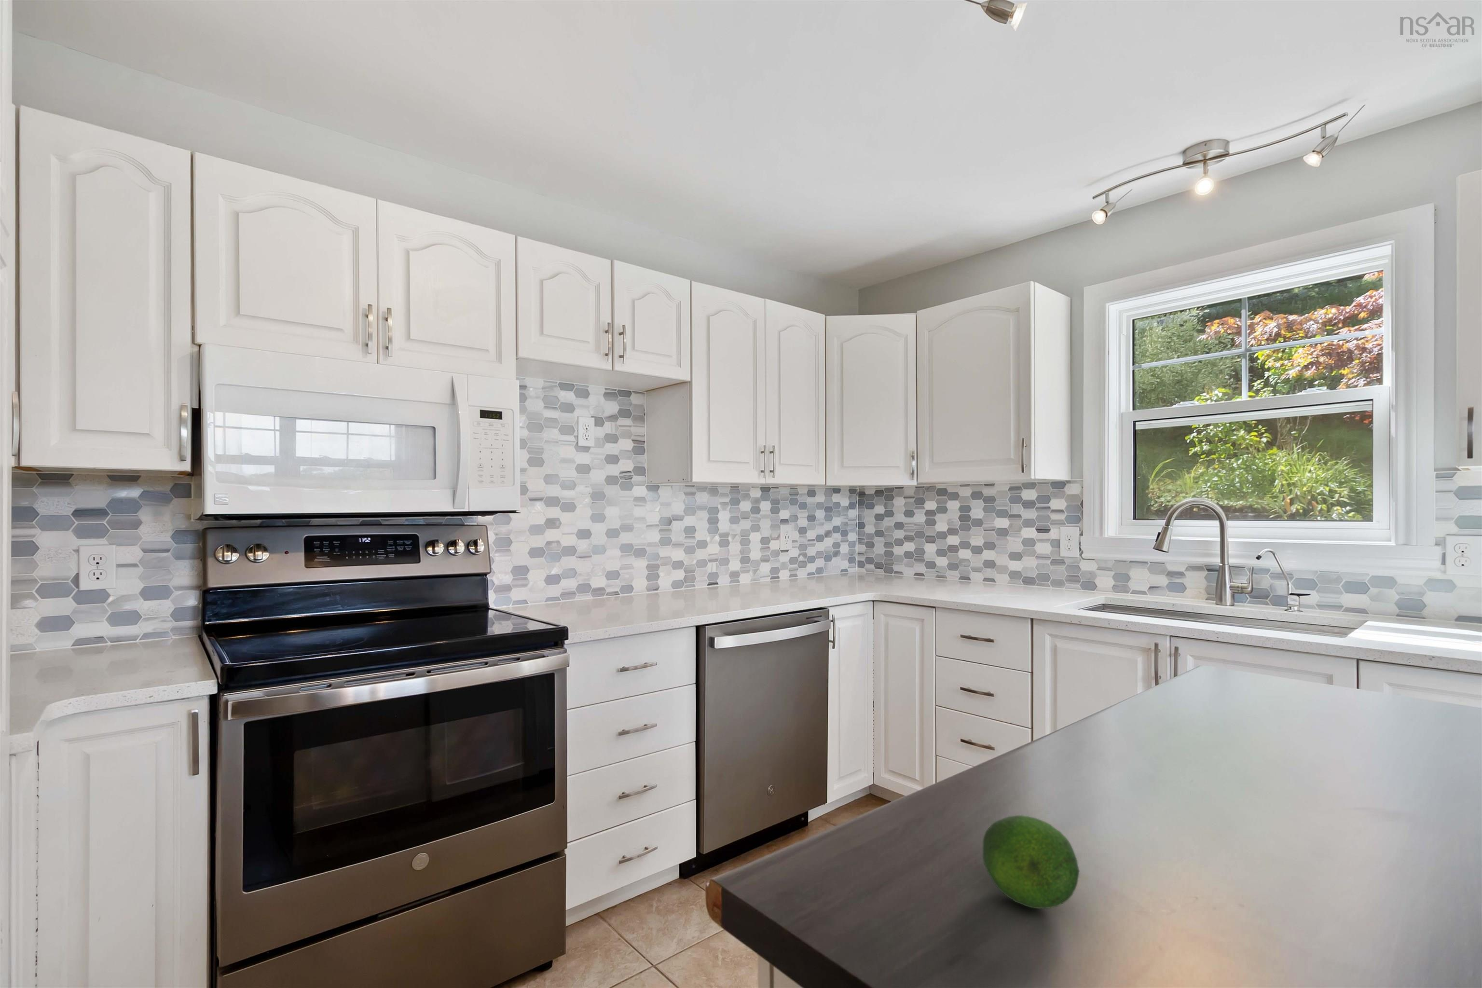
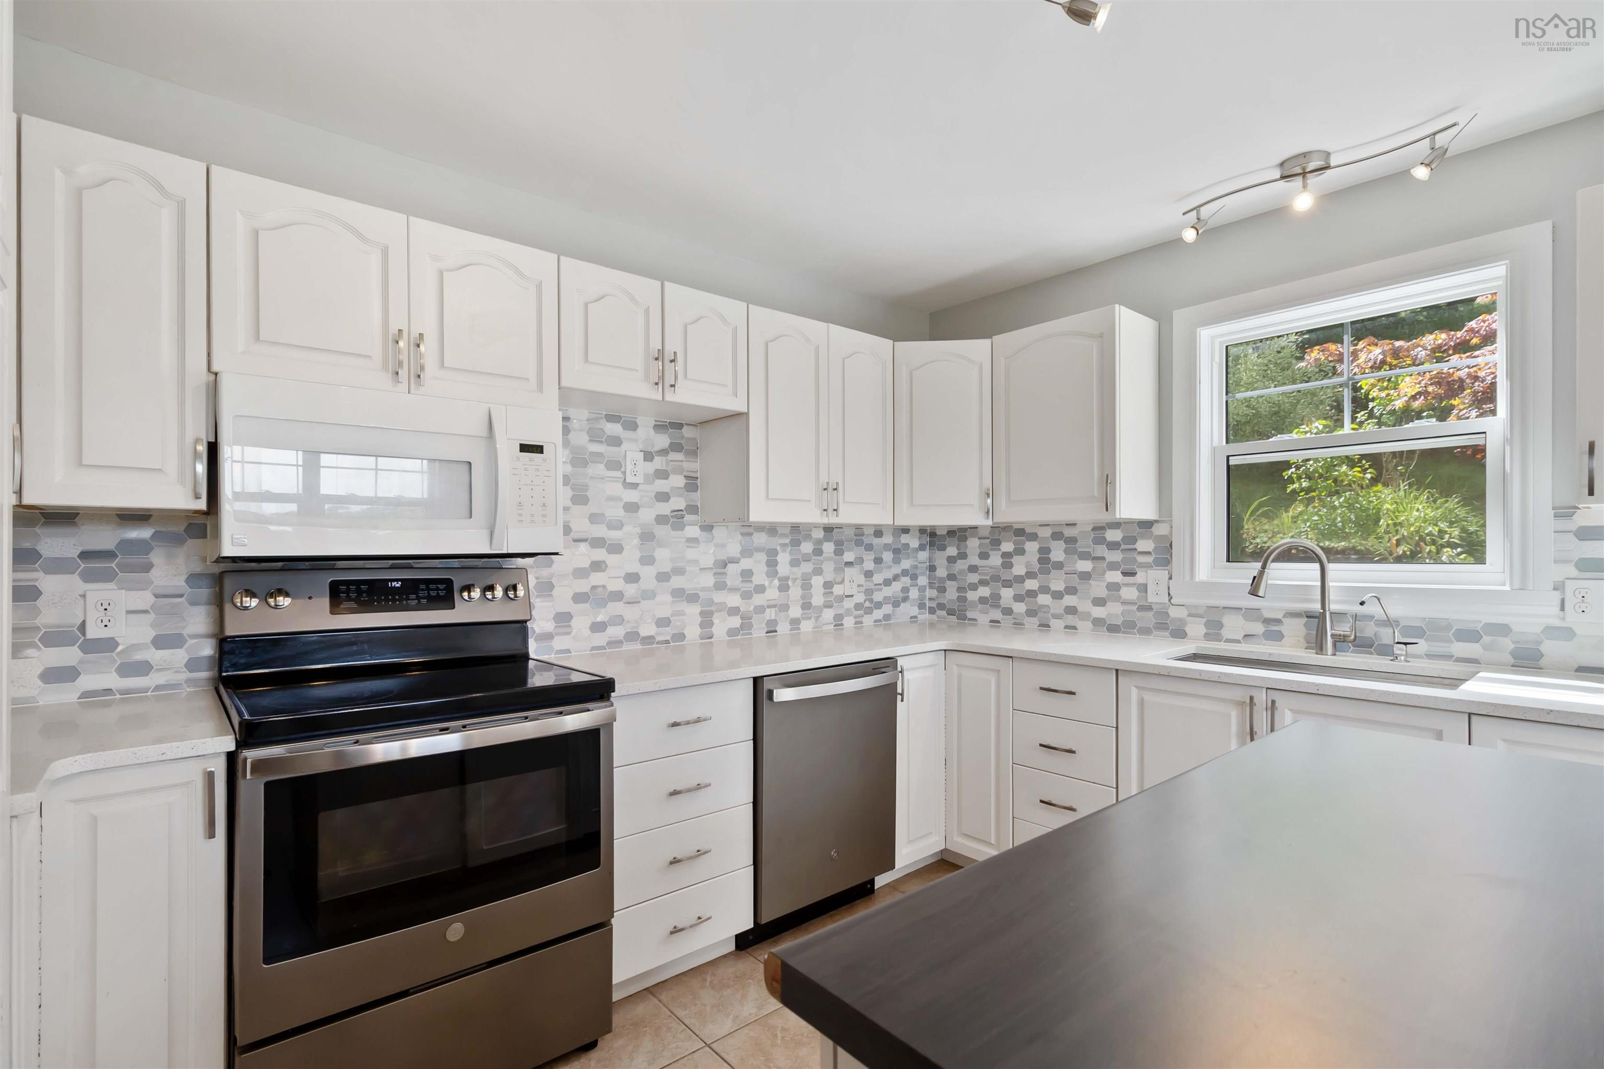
- fruit [982,815,1081,910]
